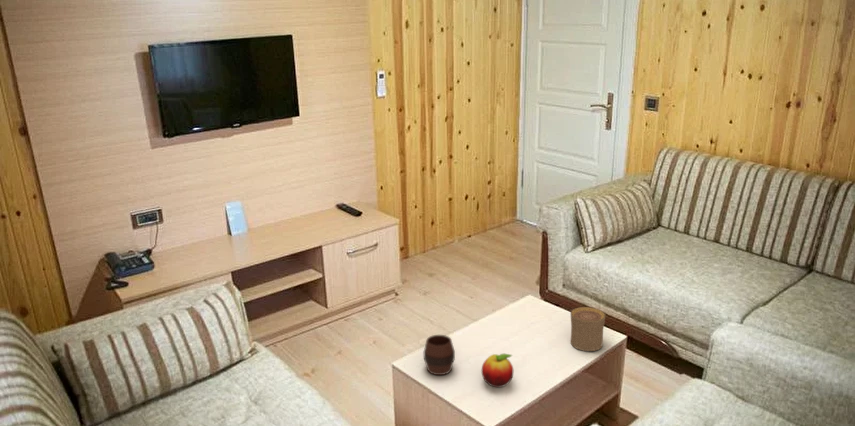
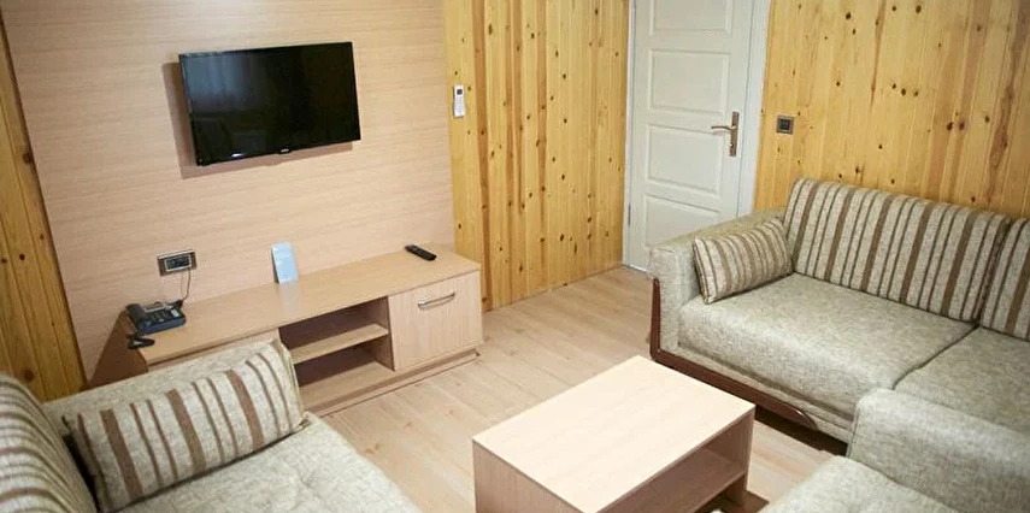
- fruit [480,353,514,388]
- cup [569,306,607,352]
- cup [423,334,456,376]
